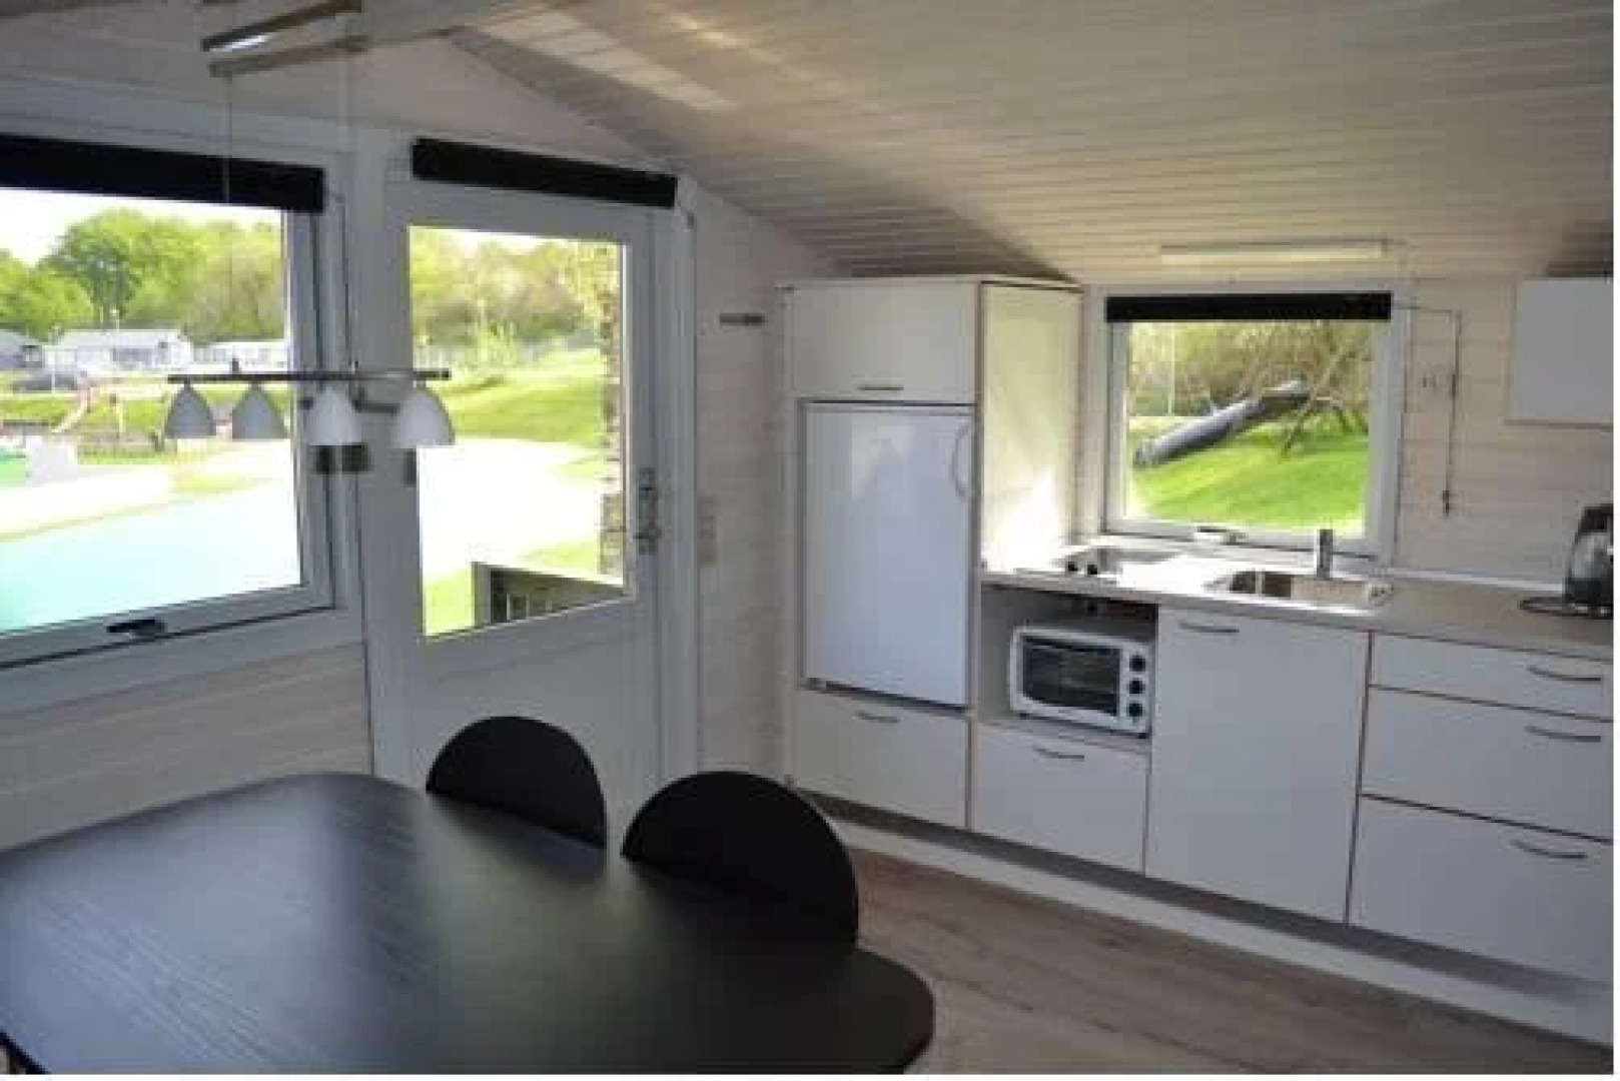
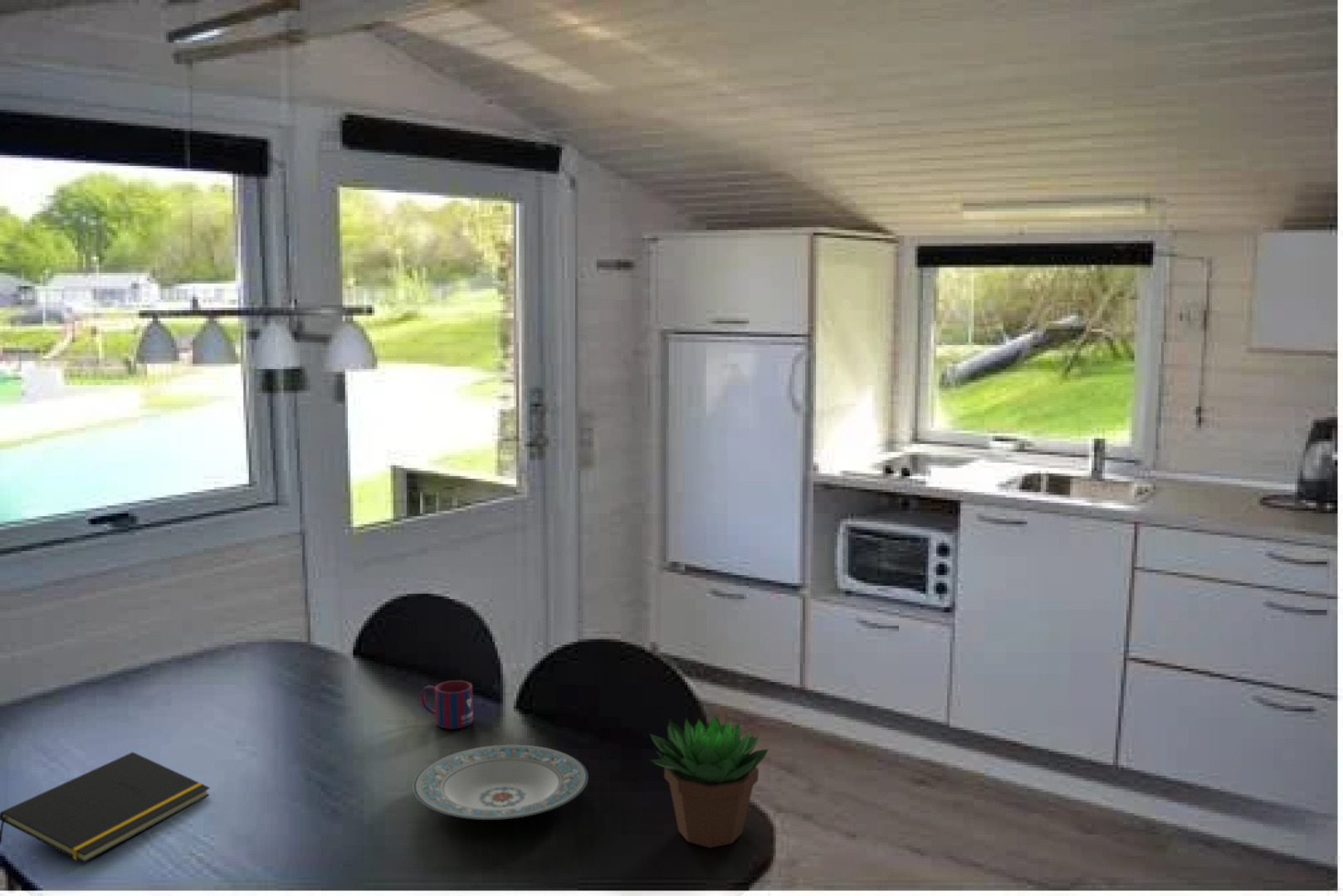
+ notepad [0,752,211,864]
+ succulent plant [648,714,770,849]
+ plate [413,743,588,821]
+ mug [420,679,474,730]
